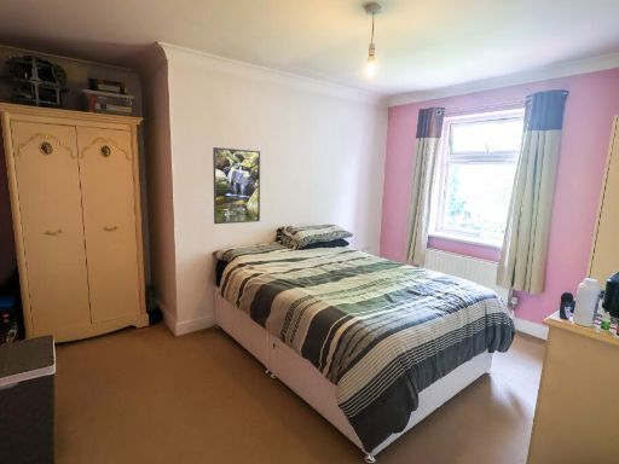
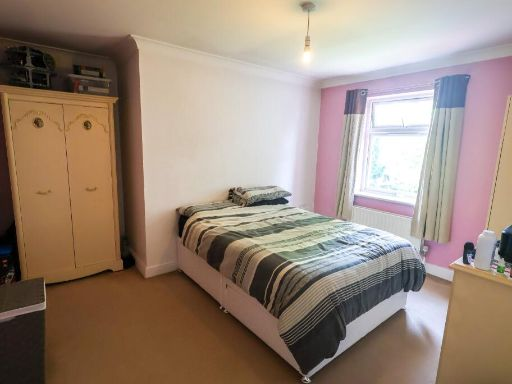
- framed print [212,146,261,225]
